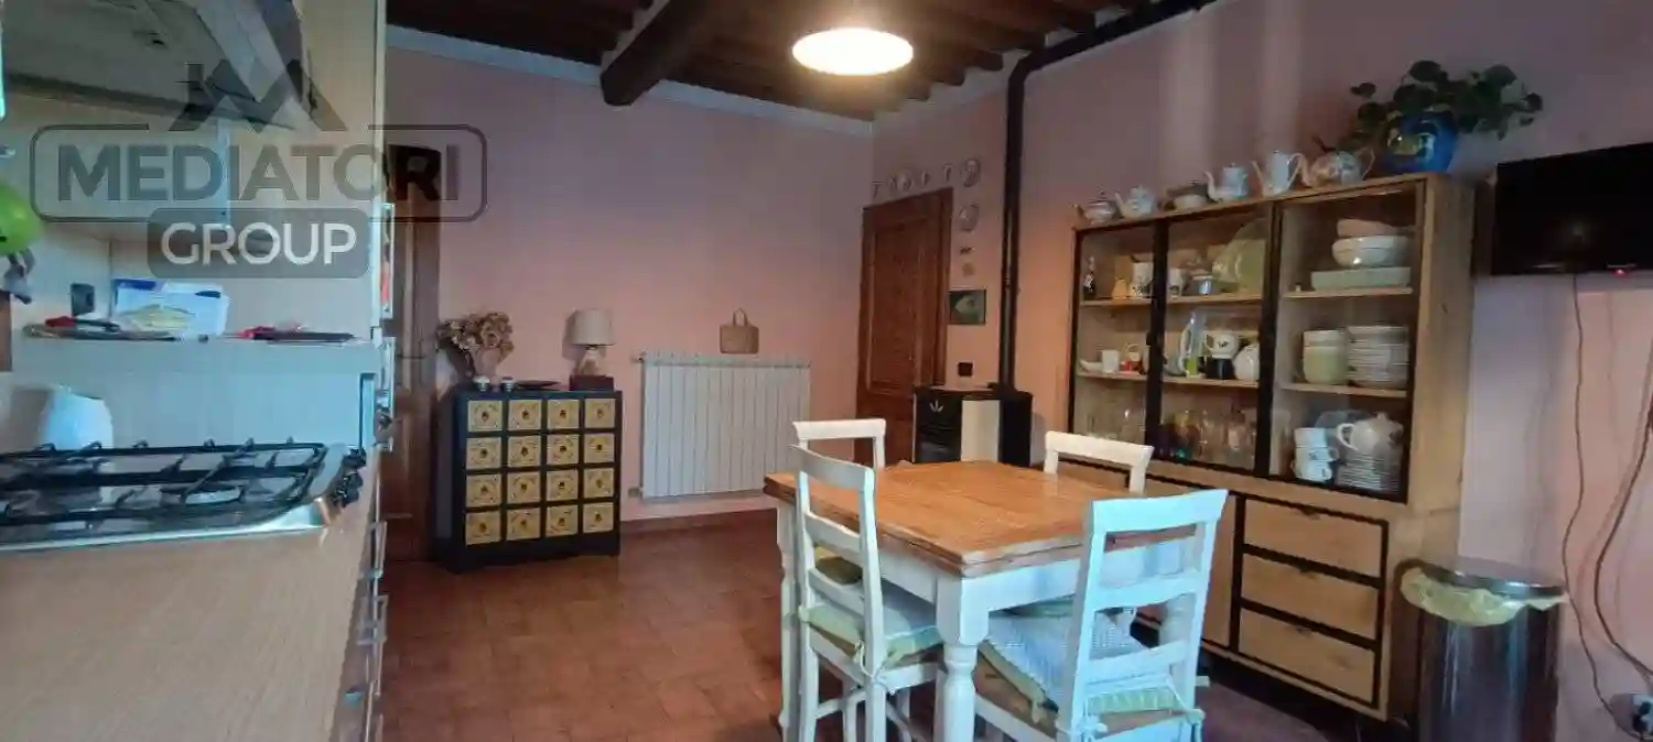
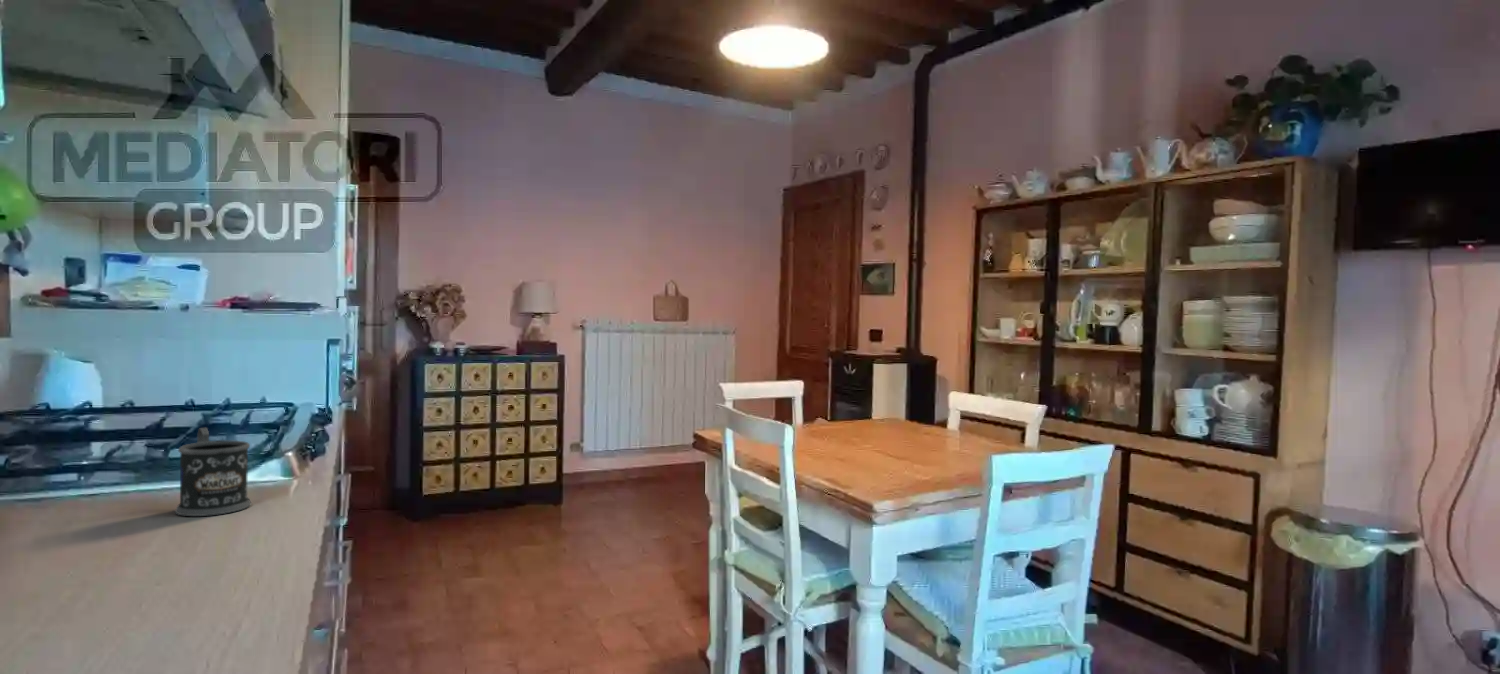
+ mug [174,427,252,517]
